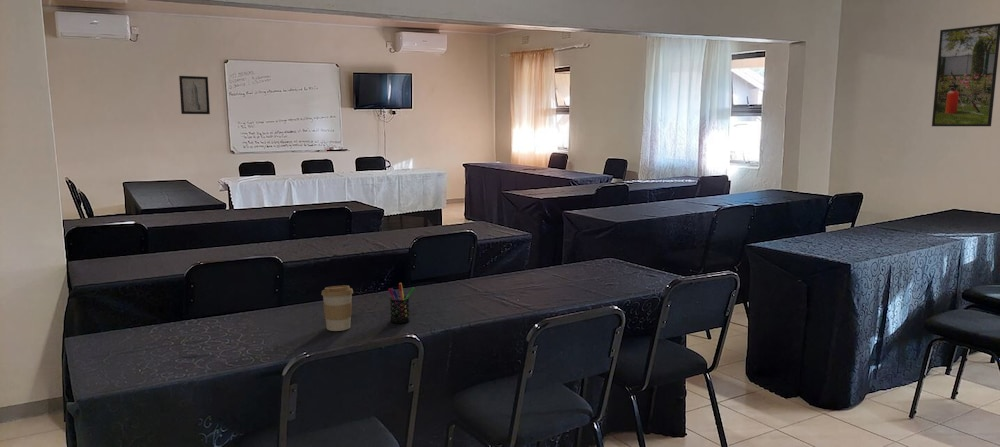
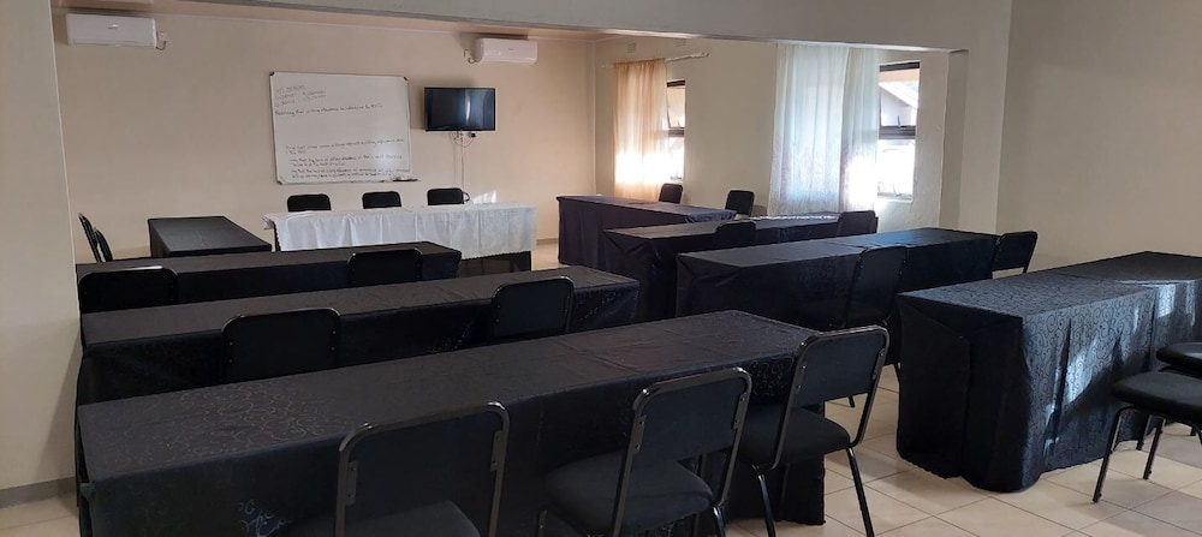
- coffee cup [320,285,354,332]
- wall art [178,75,211,115]
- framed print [931,22,1000,127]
- pen holder [387,282,416,324]
